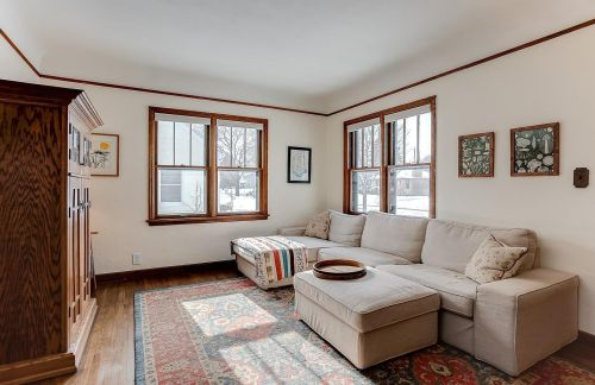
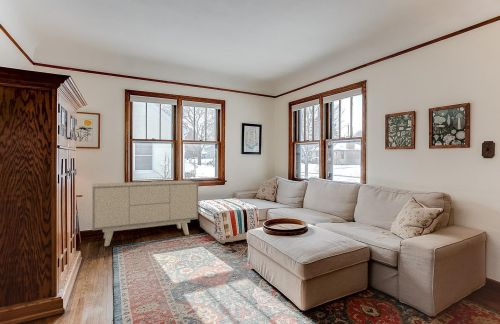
+ sideboard [91,179,199,247]
